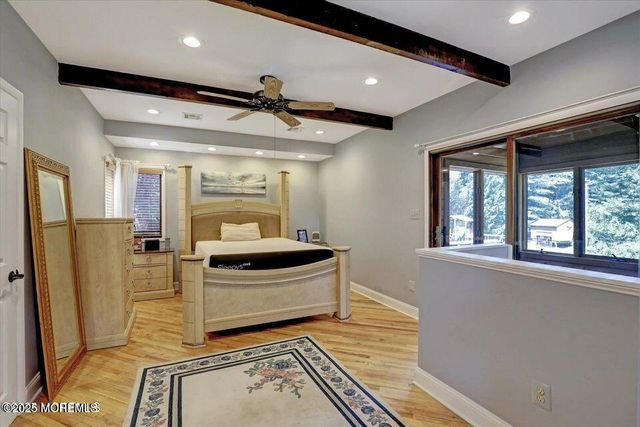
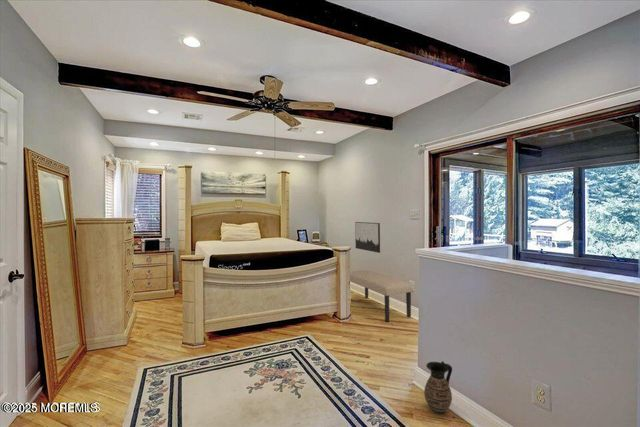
+ wall art [354,221,381,254]
+ bench [349,269,413,323]
+ ceramic jug [423,360,453,414]
